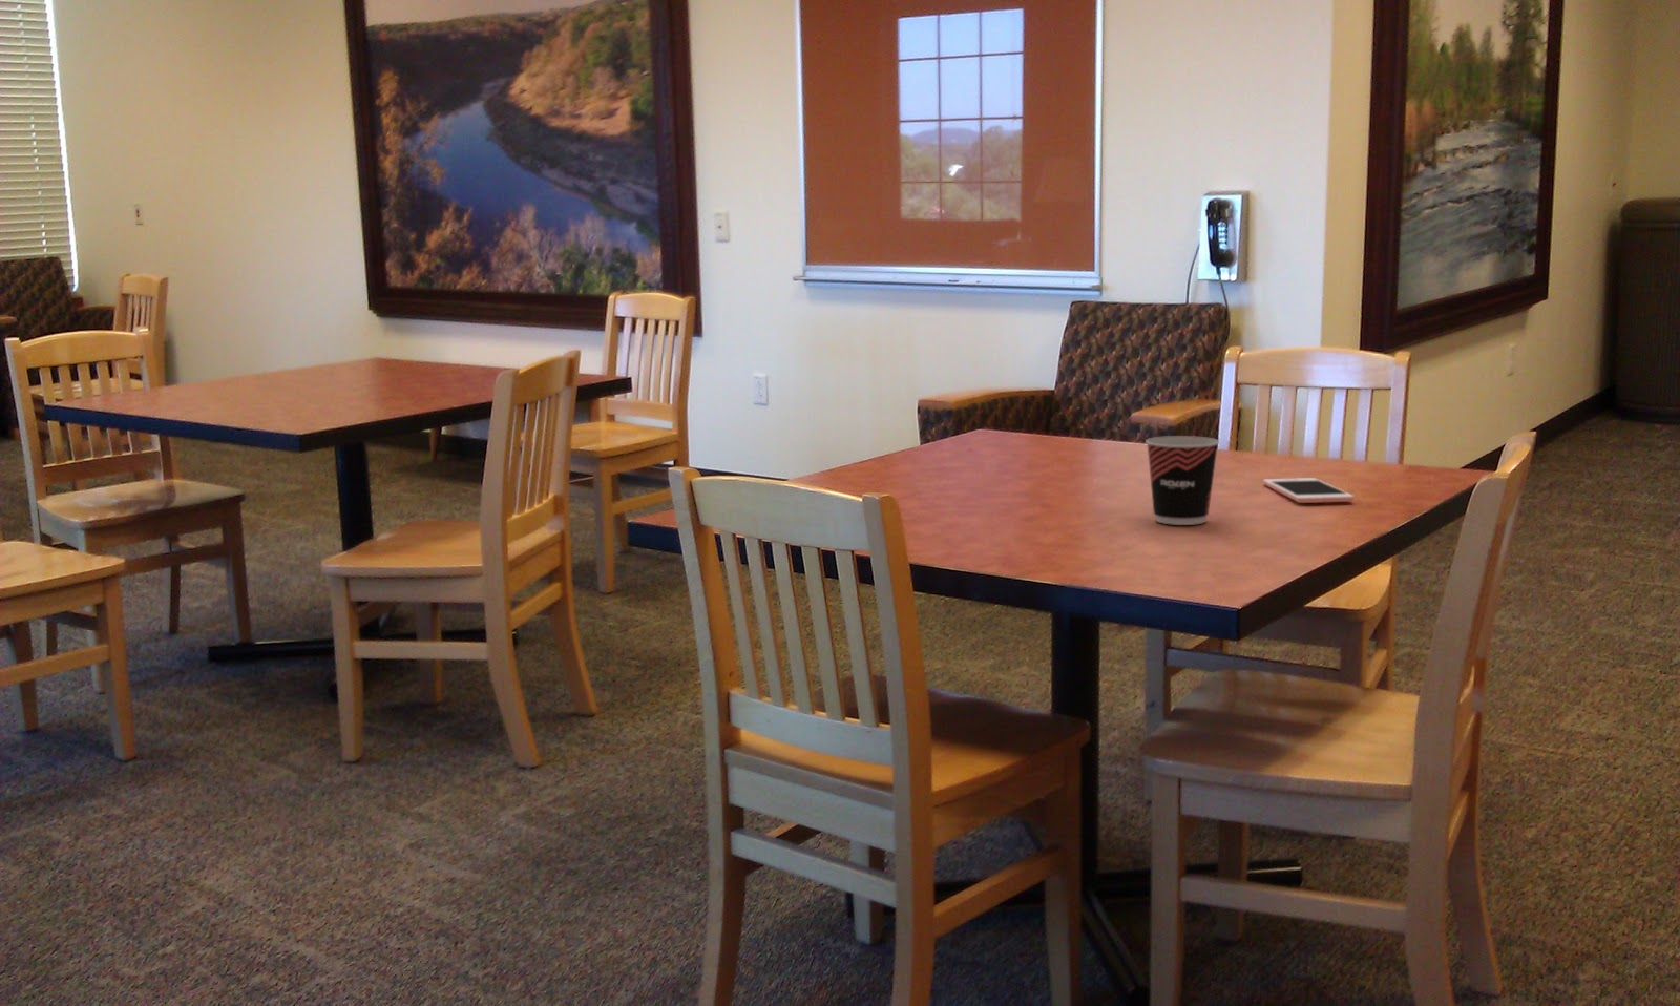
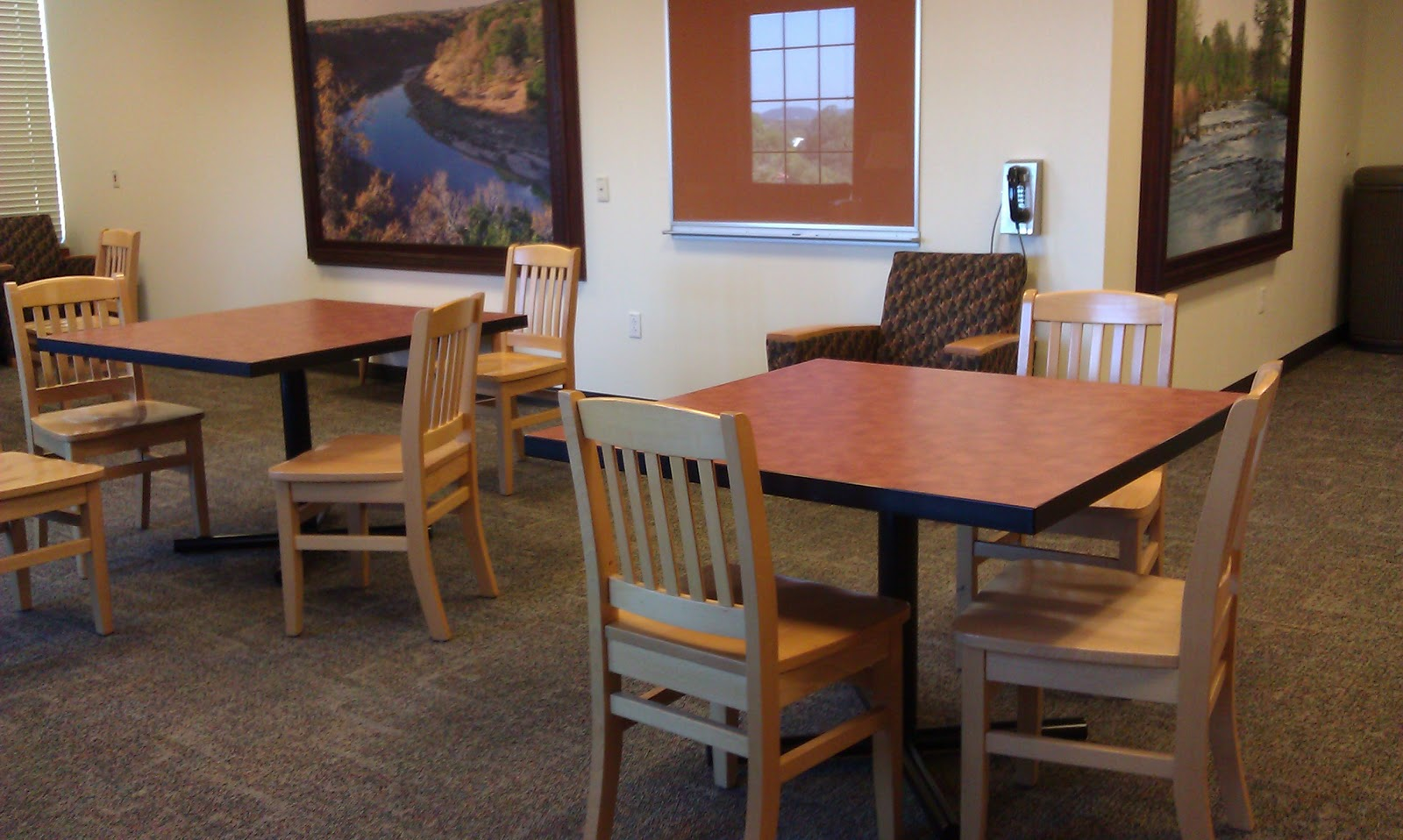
- cell phone [1262,477,1354,504]
- cup [1145,435,1220,526]
